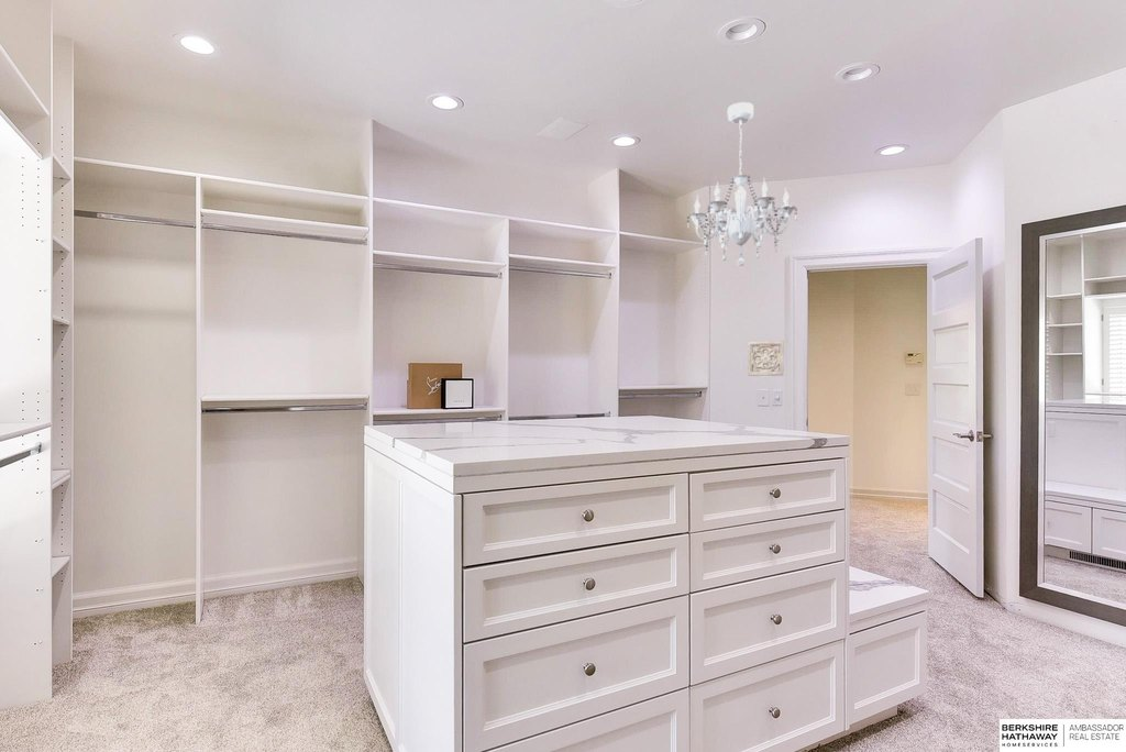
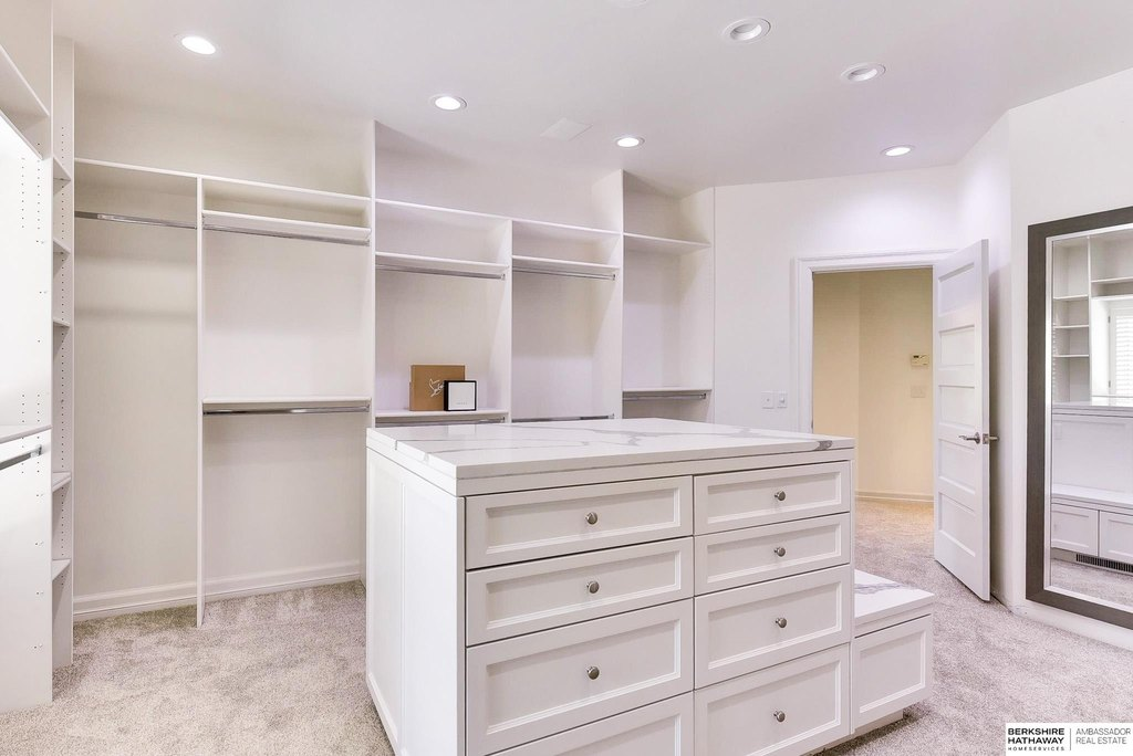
- wall ornament [747,340,785,377]
- chandelier [686,101,798,267]
